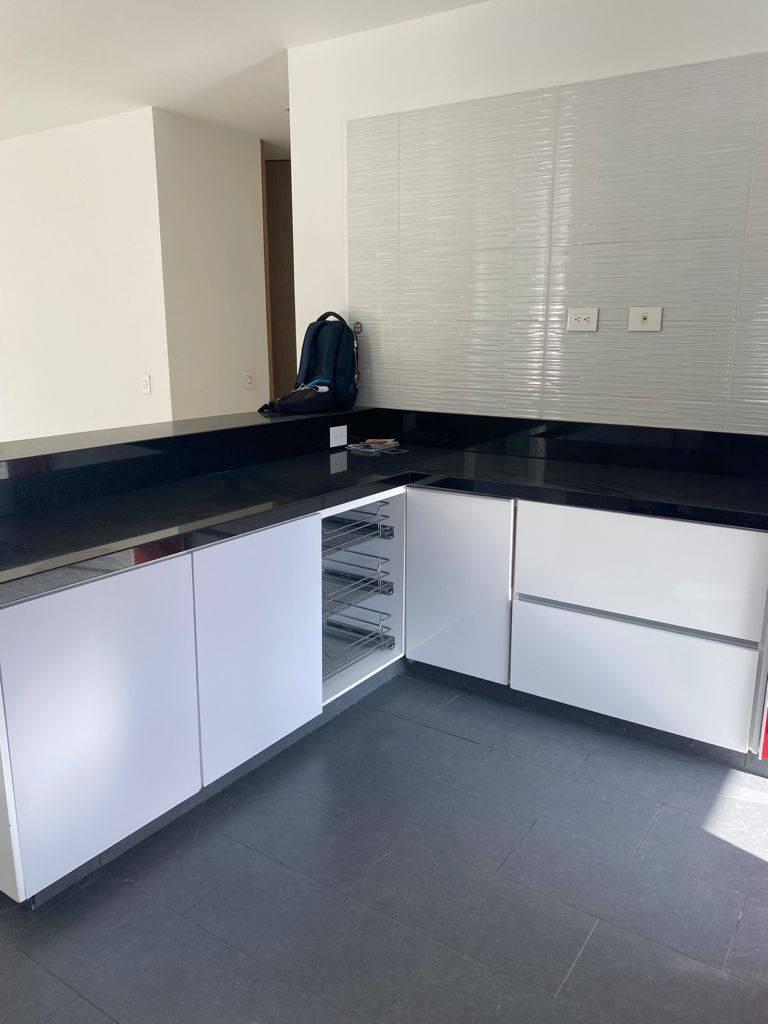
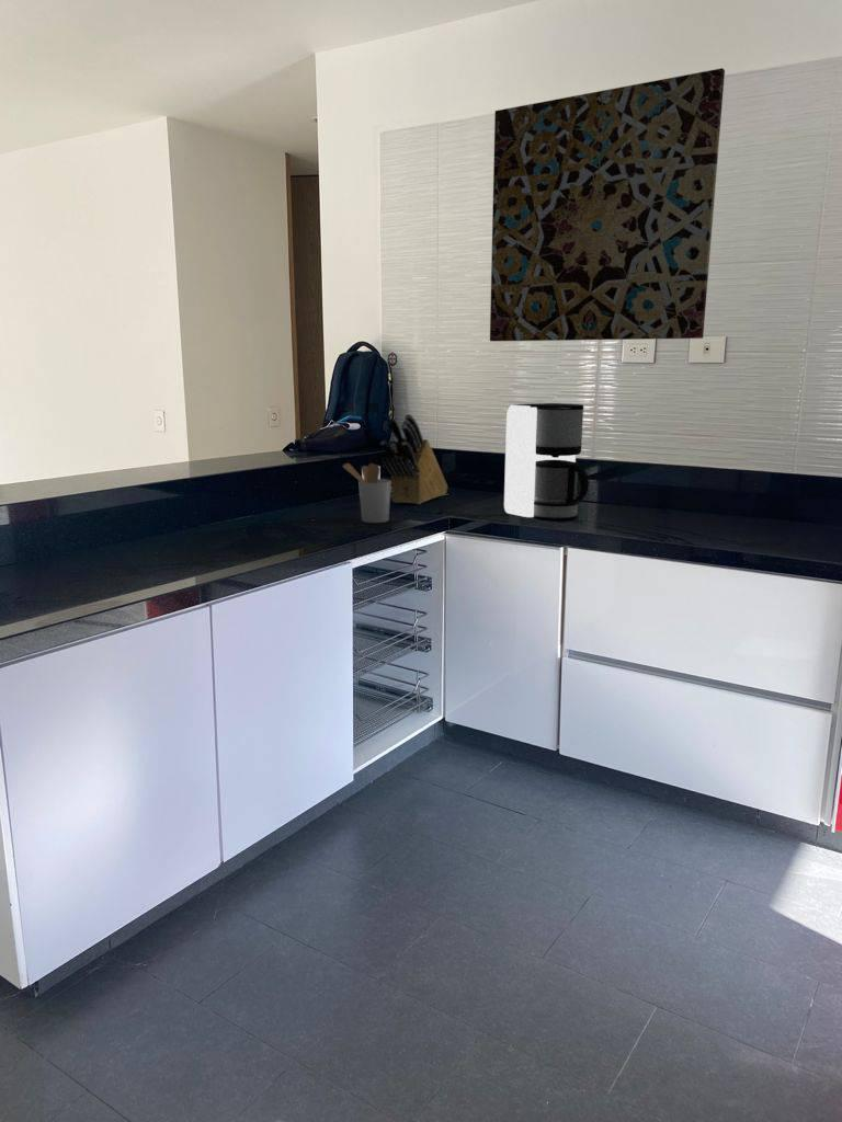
+ coffee maker [503,402,590,522]
+ utensil holder [341,462,391,524]
+ knife block [379,413,448,505]
+ wall art [489,67,726,342]
